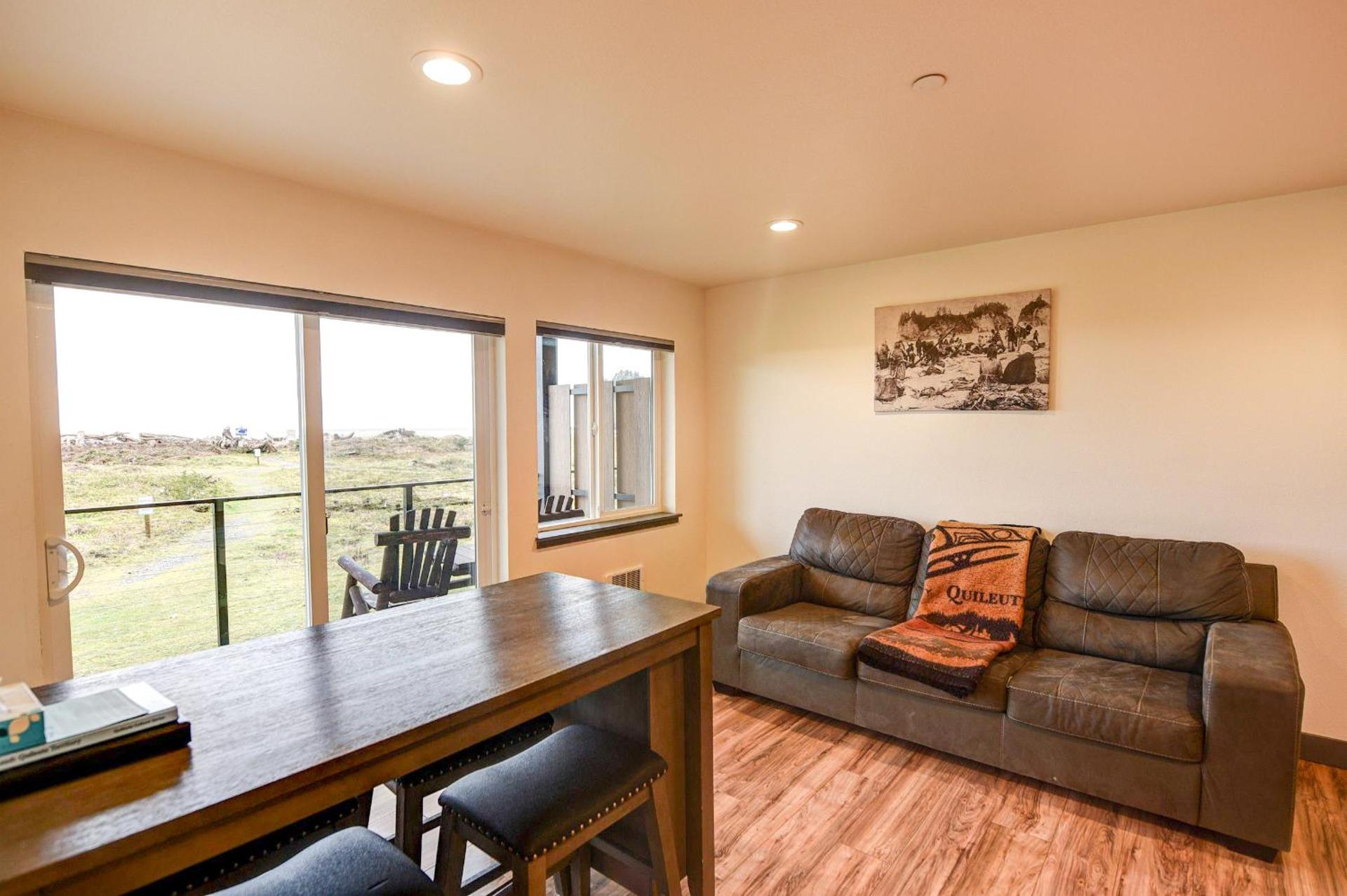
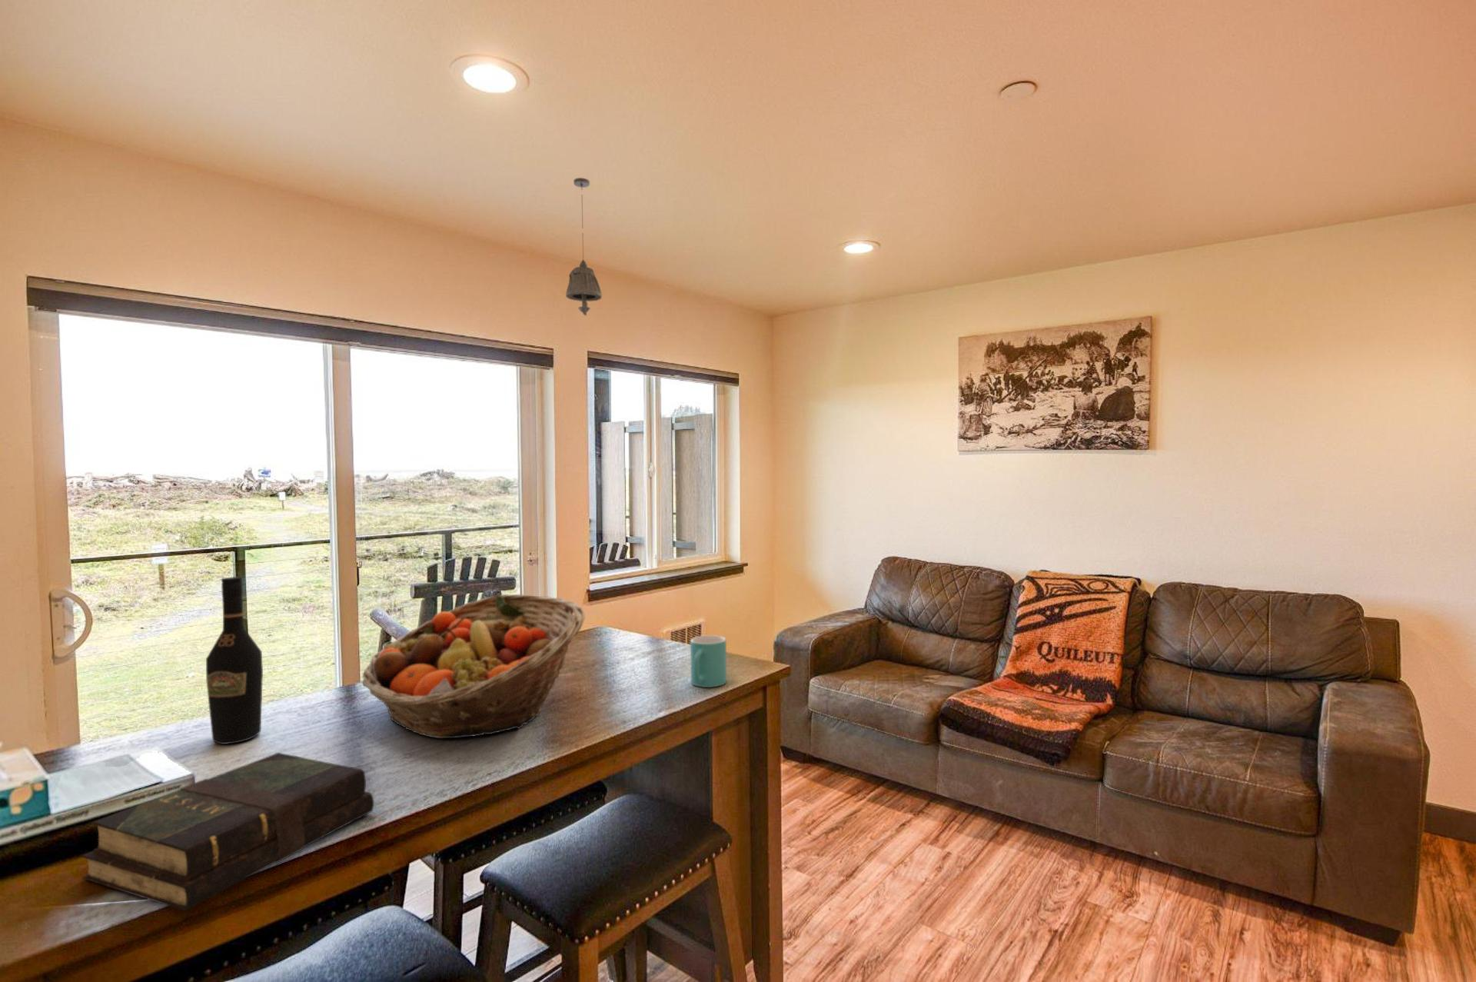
+ wine bottle [205,576,264,745]
+ mug [689,635,728,688]
+ fruit basket [362,594,586,739]
+ book [81,752,375,911]
+ pendant light [565,176,603,316]
